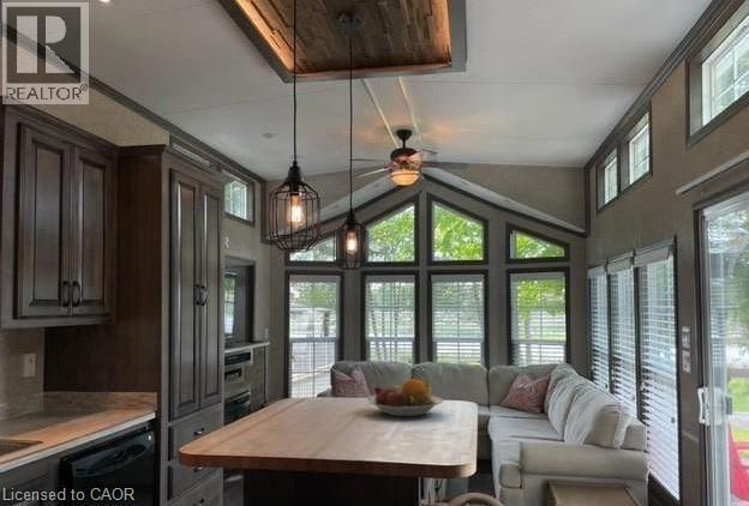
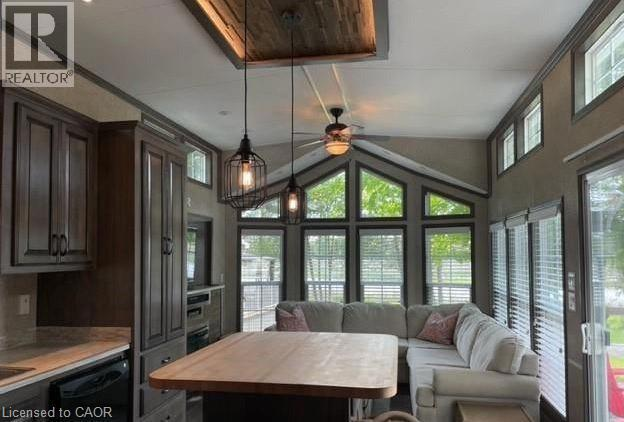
- fruit bowl [366,377,444,417]
